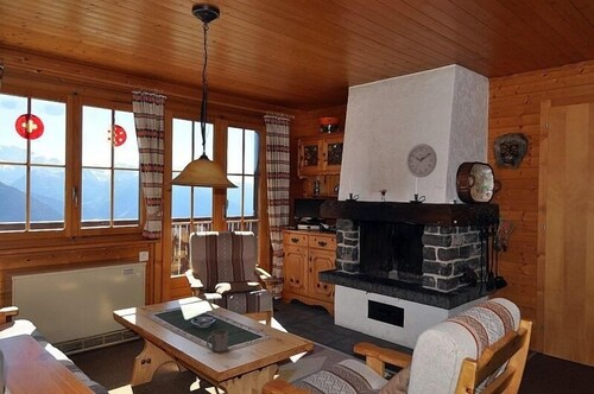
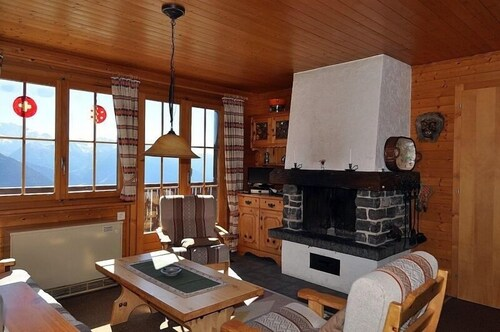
- mug [206,329,229,352]
- wall clock [405,142,438,178]
